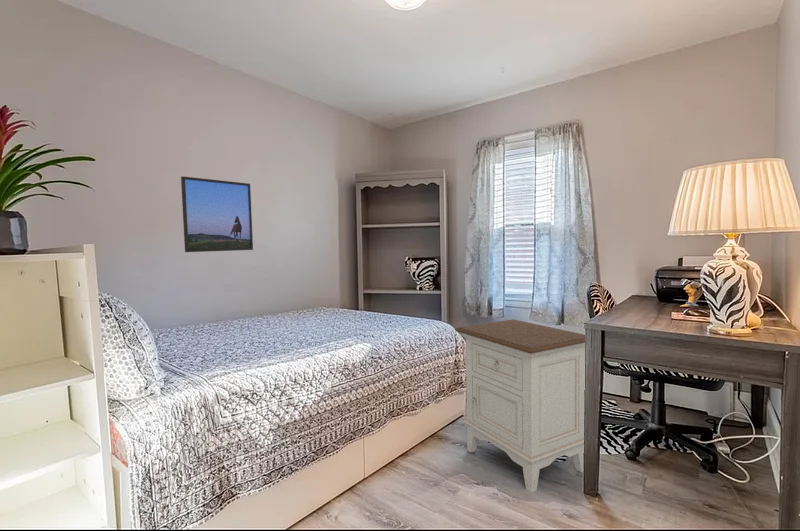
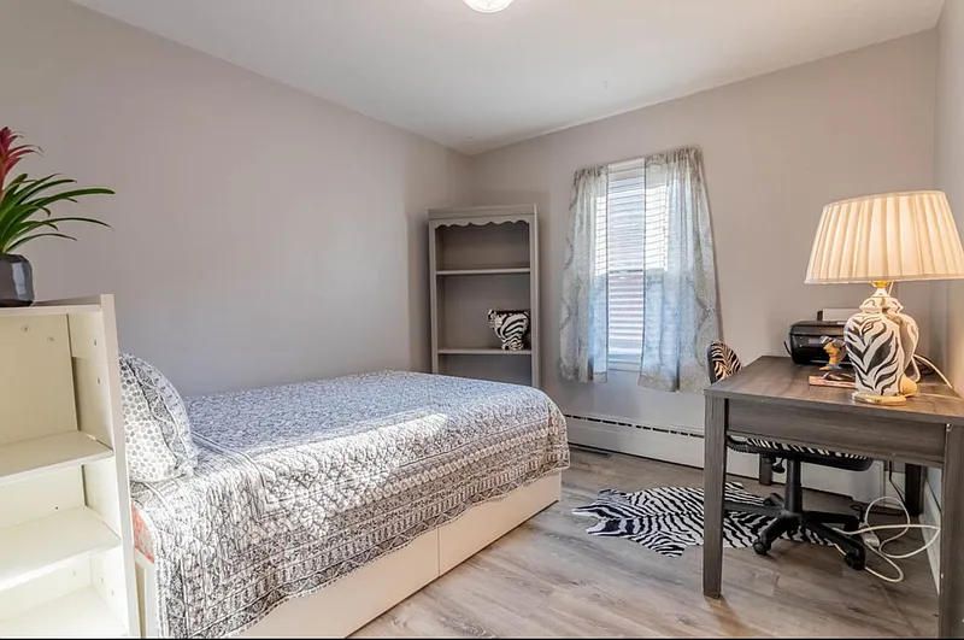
- nightstand [454,318,586,494]
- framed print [180,176,254,253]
